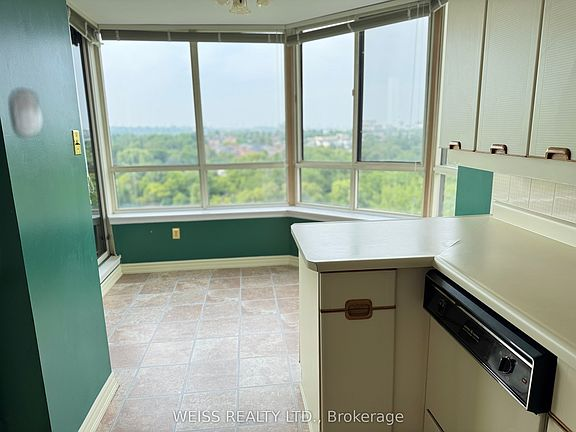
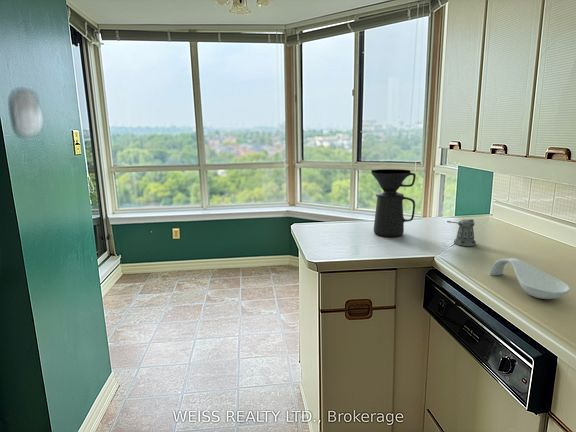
+ spoon rest [489,257,571,300]
+ pepper shaker [446,218,477,247]
+ coffee maker [370,168,417,238]
